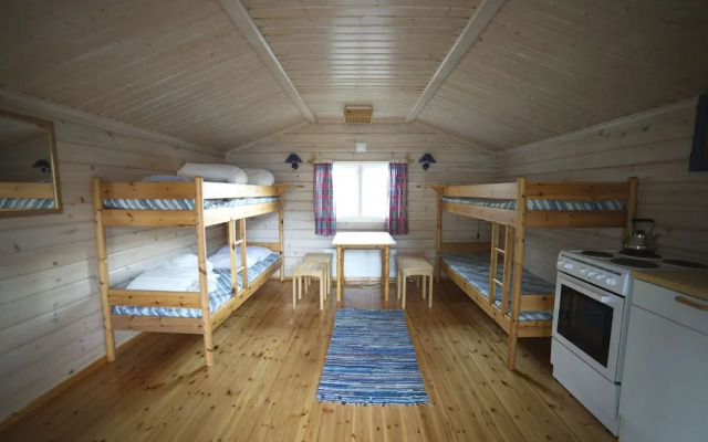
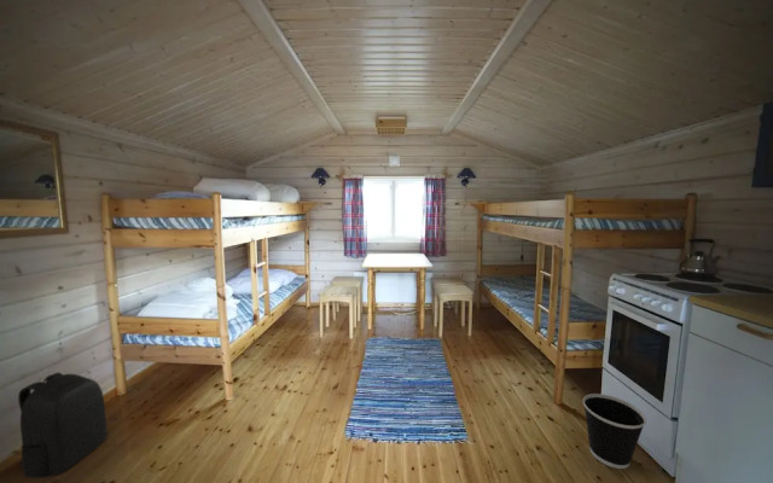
+ backpack [17,371,107,479]
+ wastebasket [582,392,647,470]
